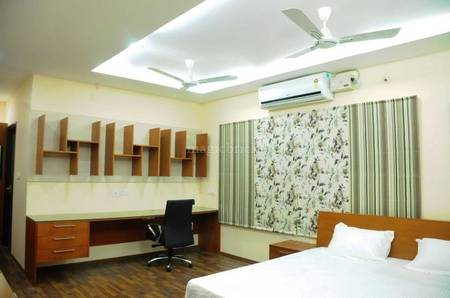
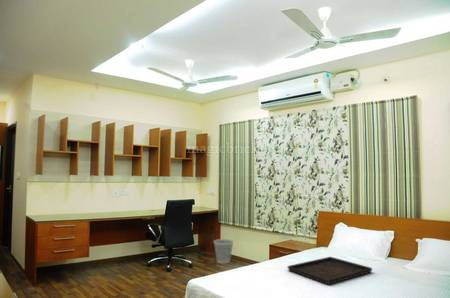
+ wastebasket [213,238,235,264]
+ serving tray [287,256,373,286]
